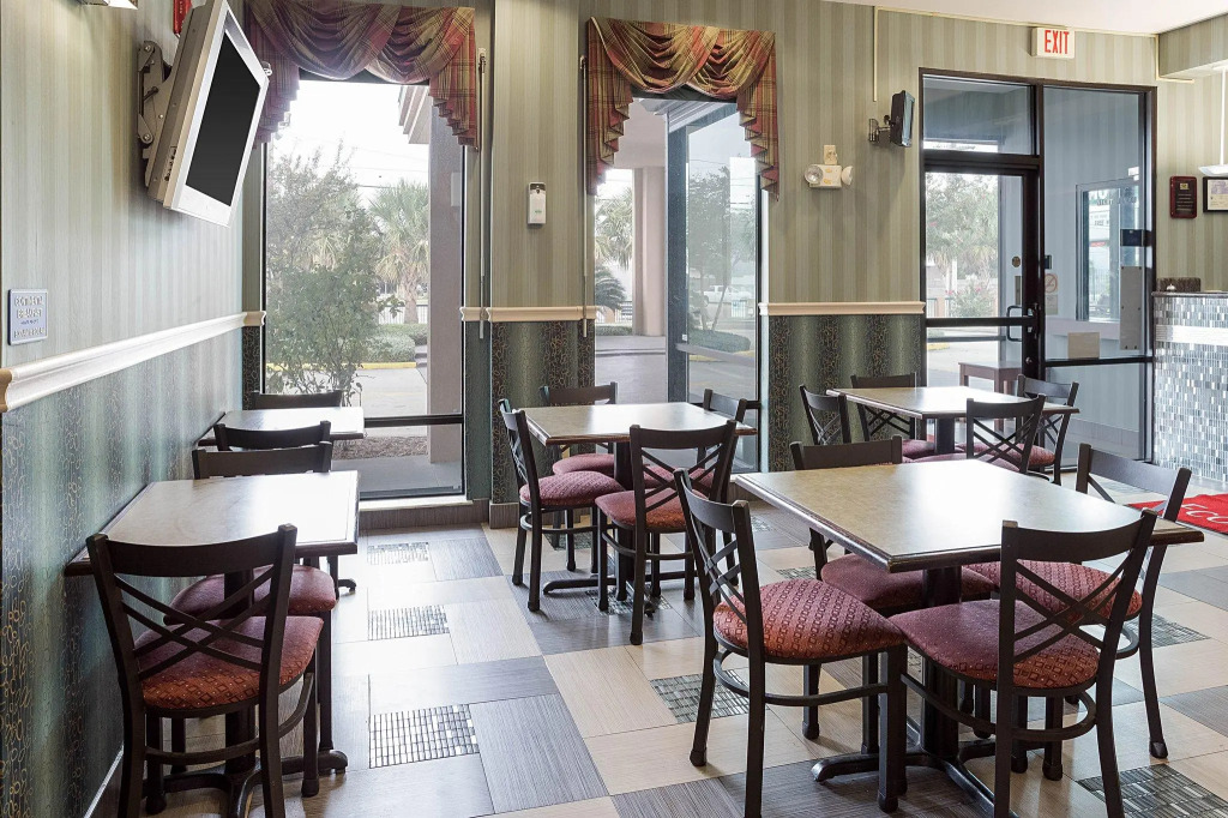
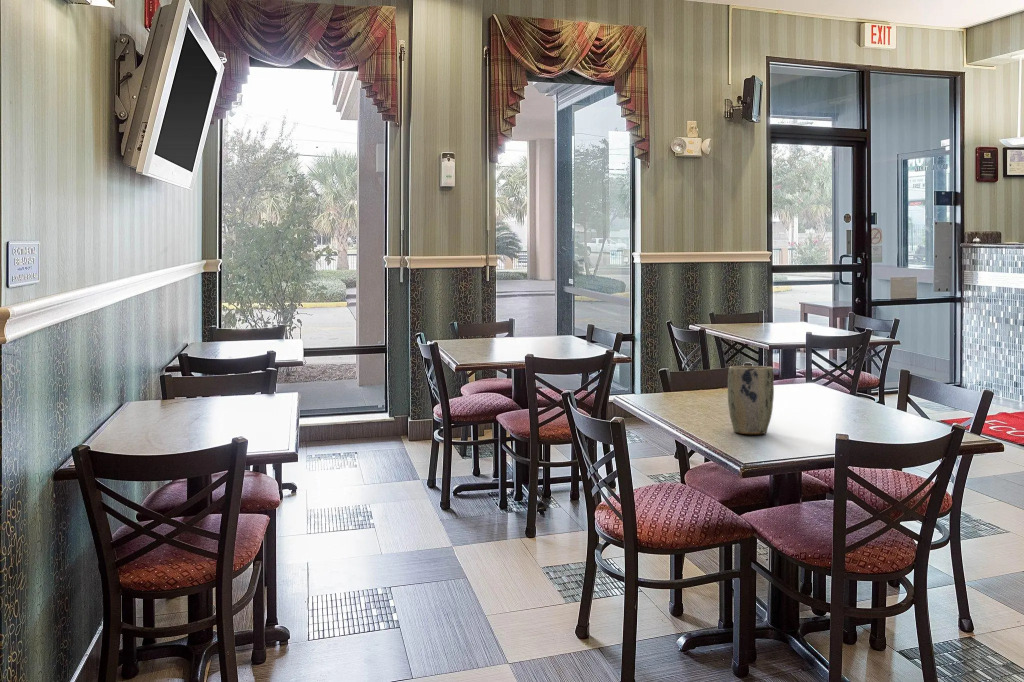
+ plant pot [727,365,775,435]
